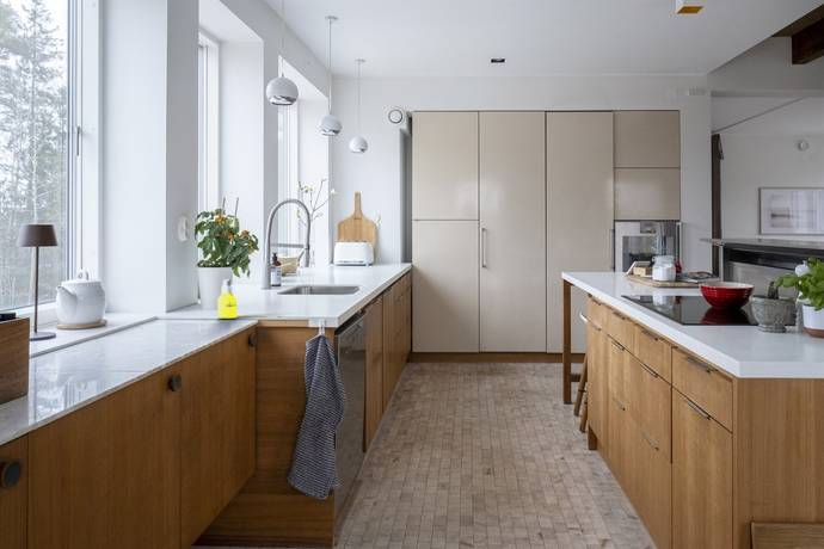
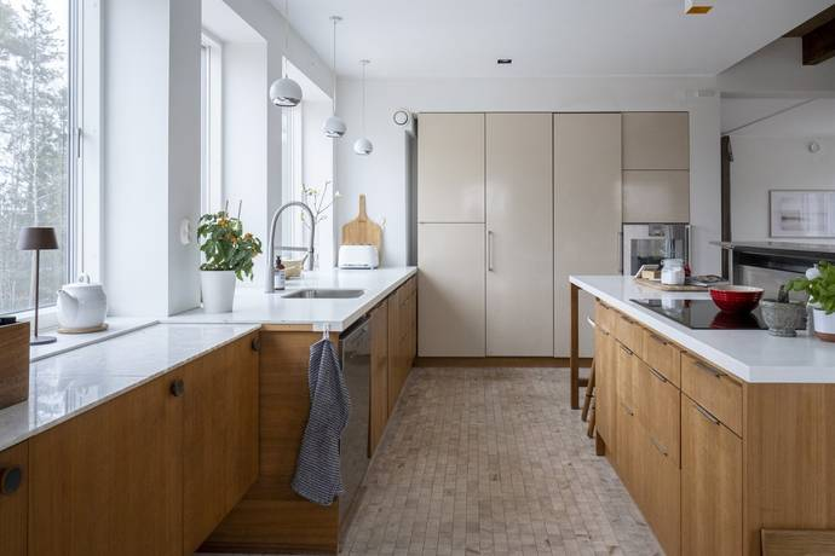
- bottle [216,278,239,320]
